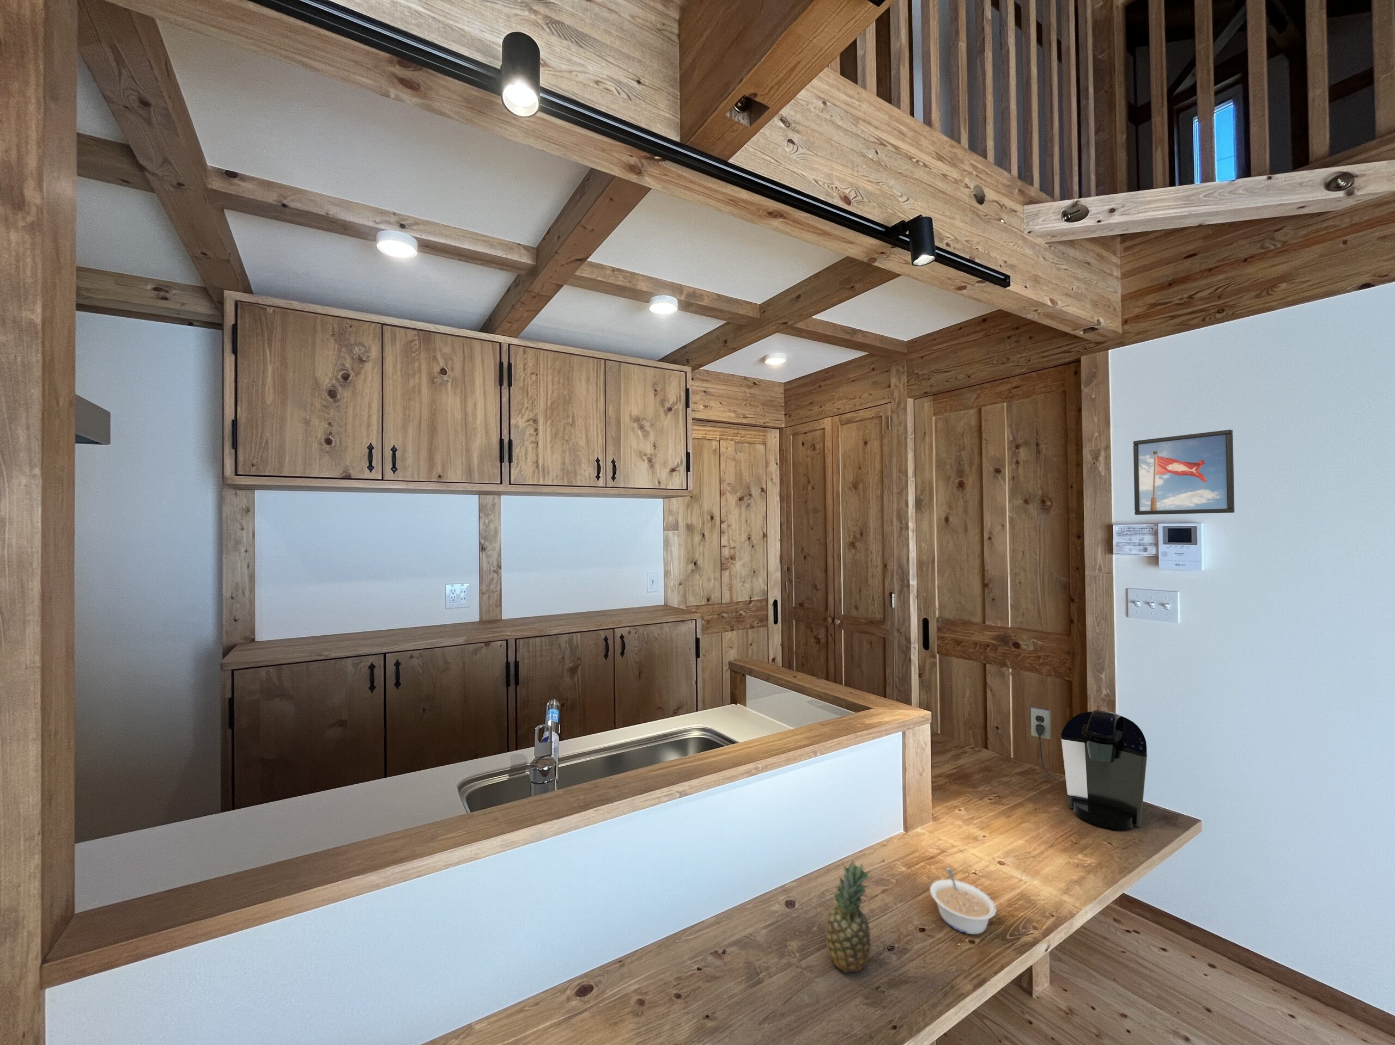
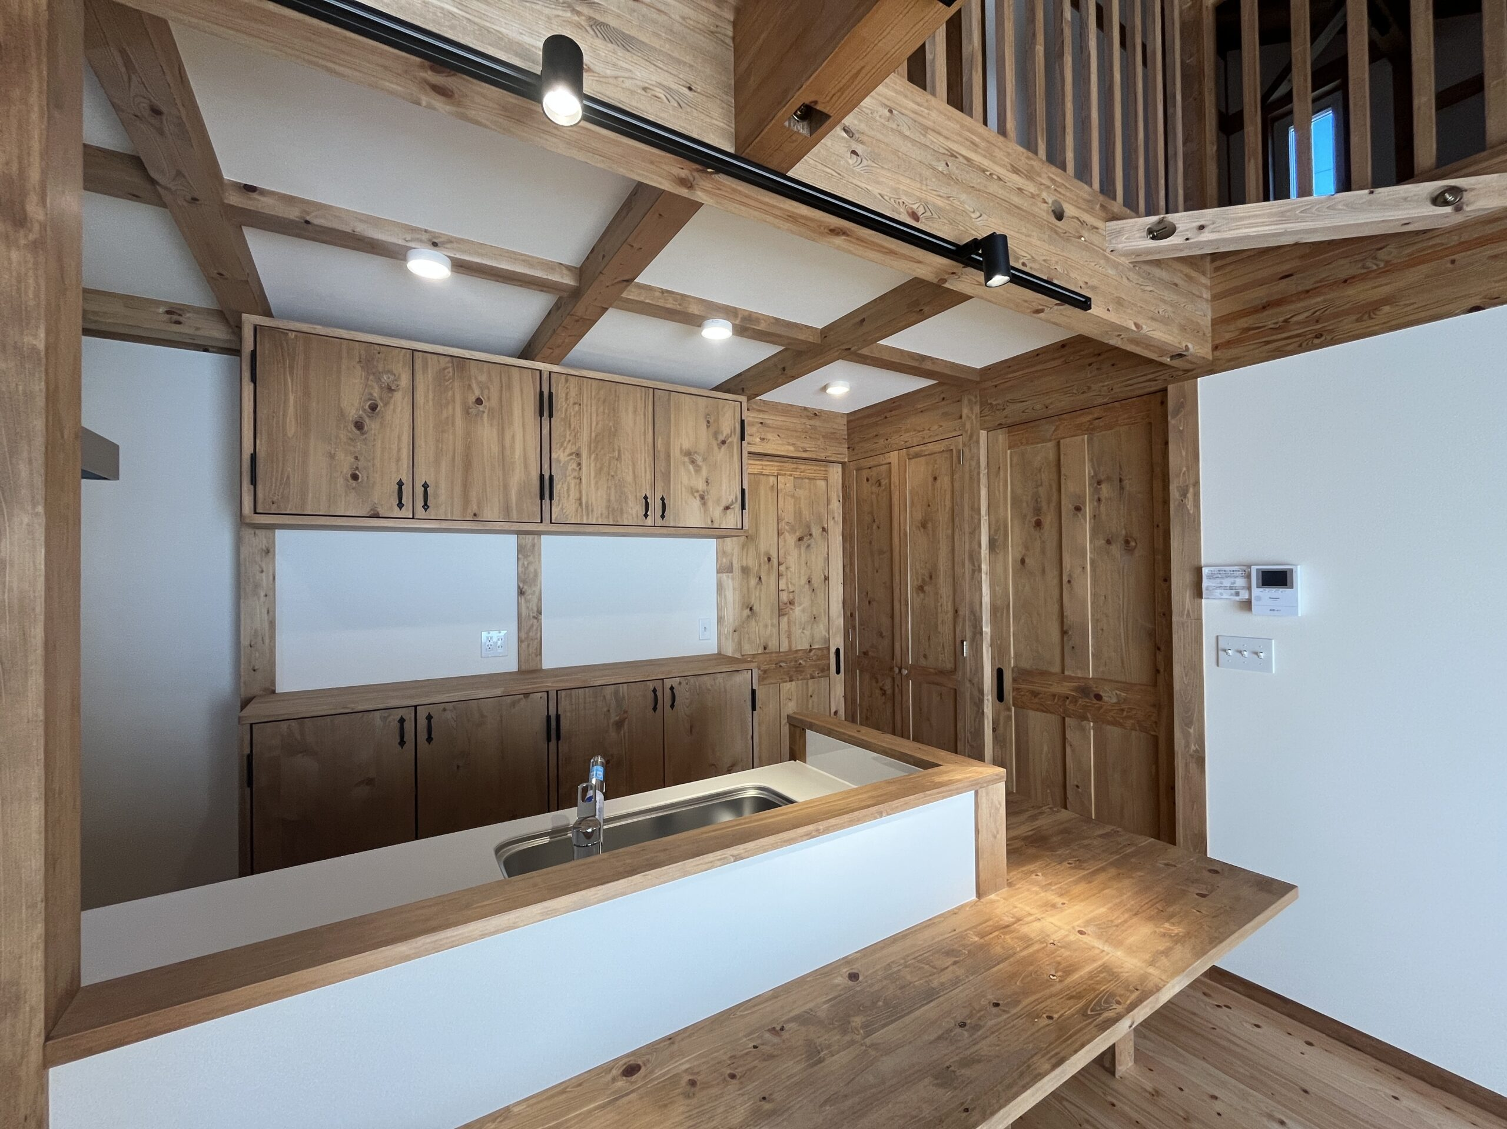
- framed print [1132,429,1236,516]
- legume [929,867,997,935]
- fruit [825,858,873,974]
- coffee maker [1030,707,1148,830]
